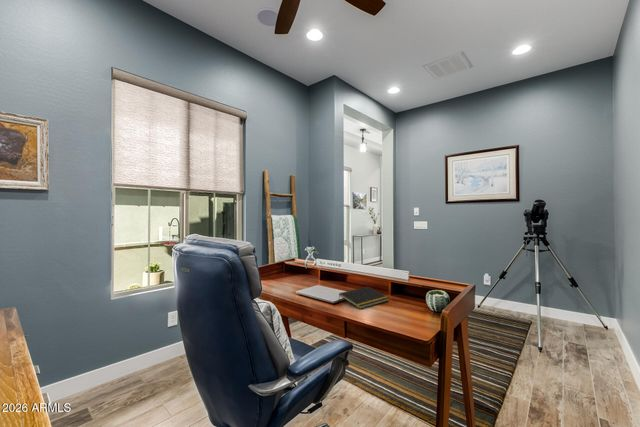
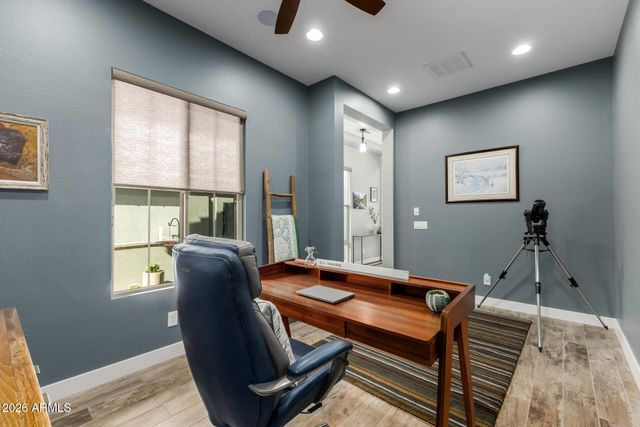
- notepad [337,286,391,310]
